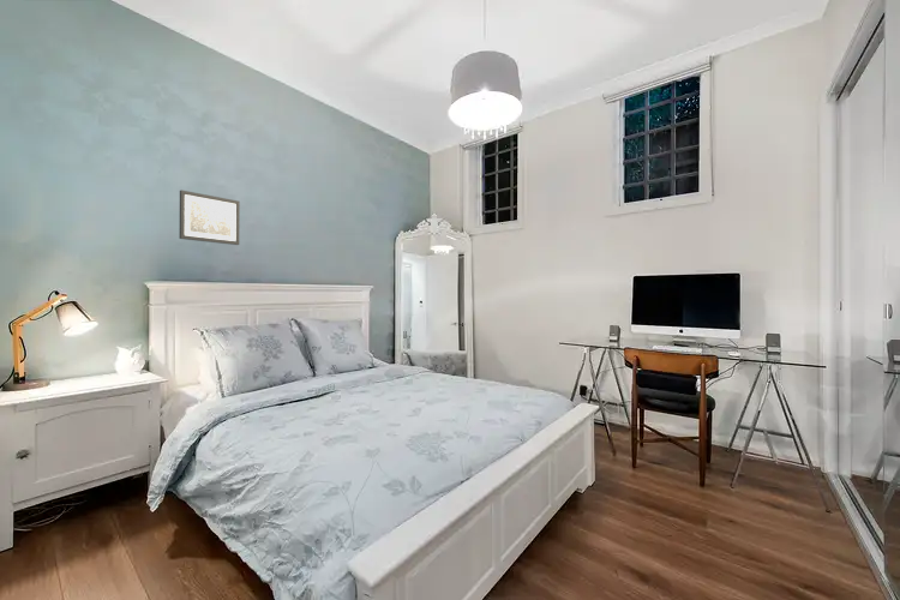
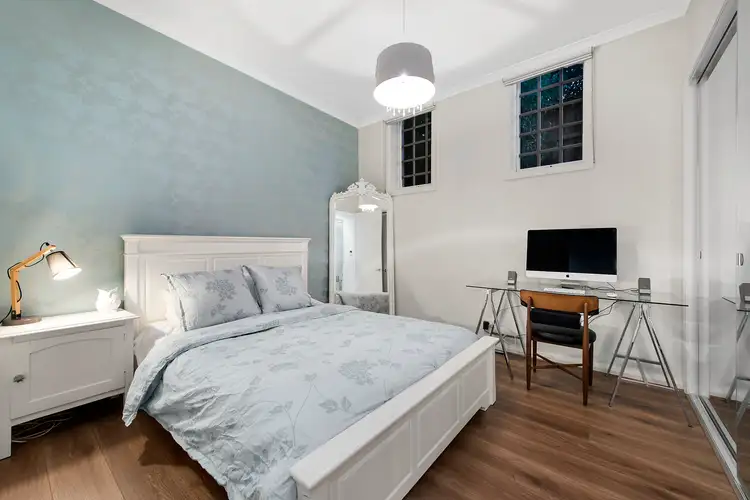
- wall art [179,188,241,246]
